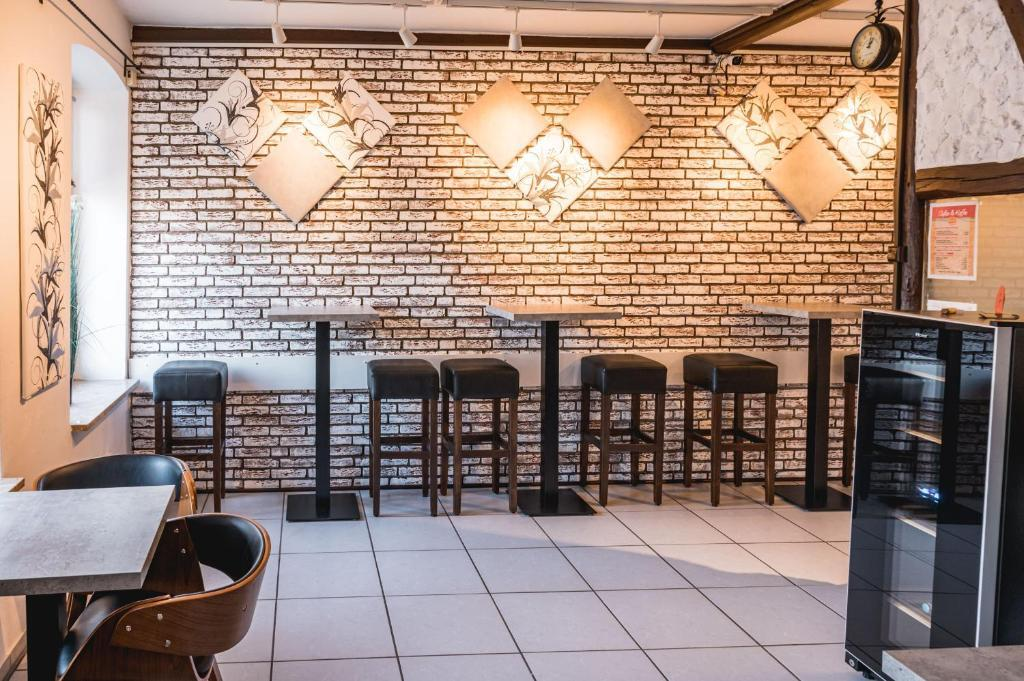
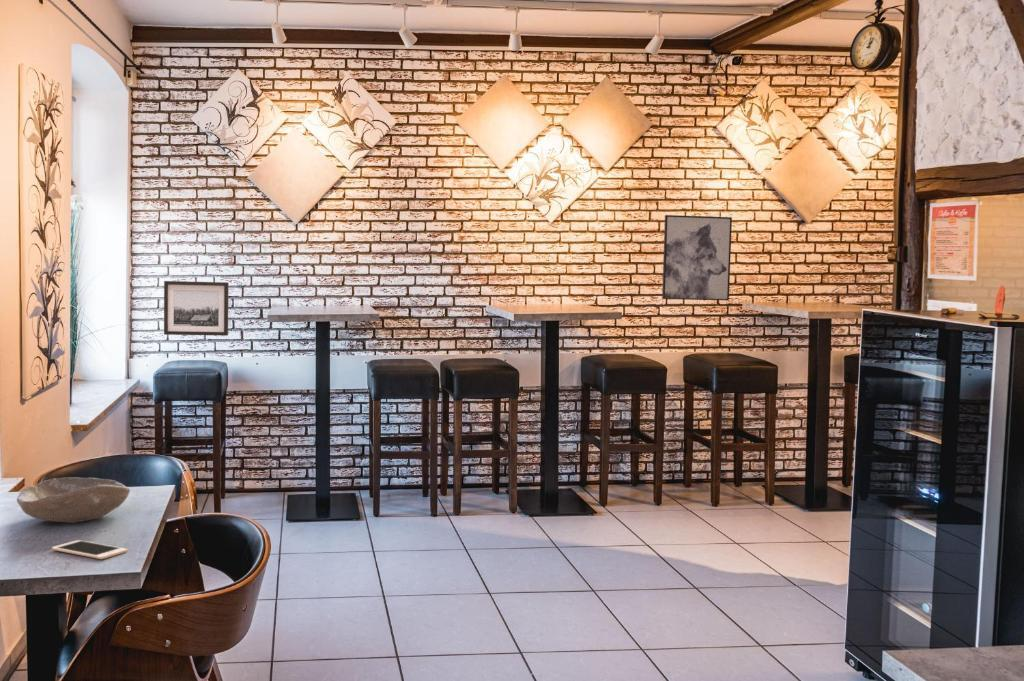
+ bowl [16,476,131,524]
+ wall art [163,280,230,337]
+ cell phone [51,539,128,560]
+ wall art [661,214,733,302]
